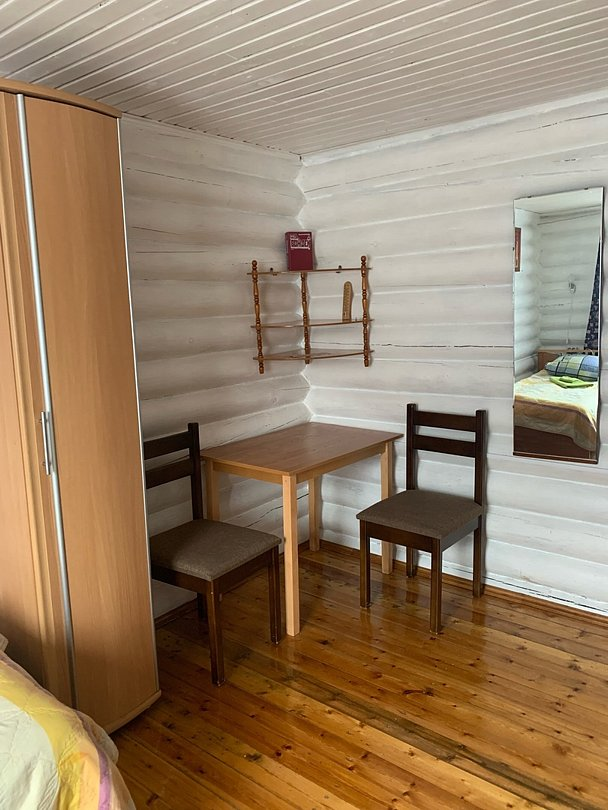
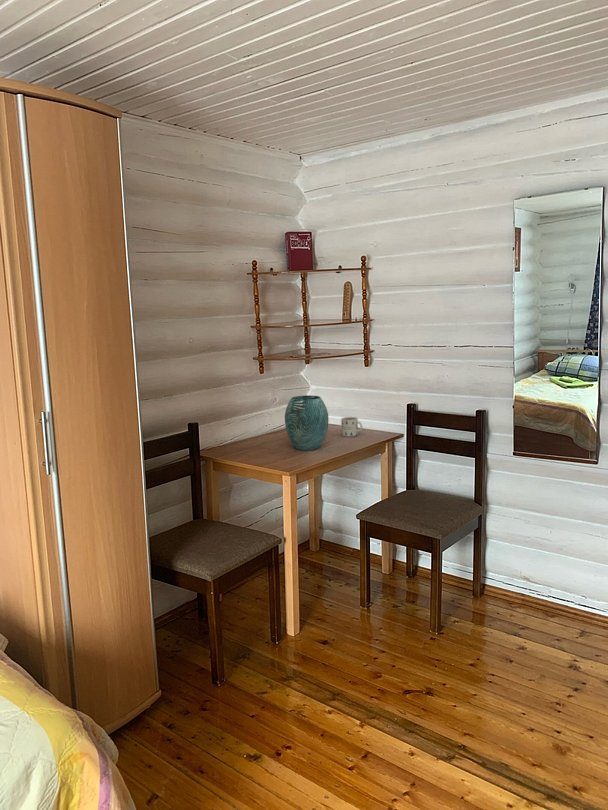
+ mug [340,416,363,438]
+ vase [284,394,329,452]
